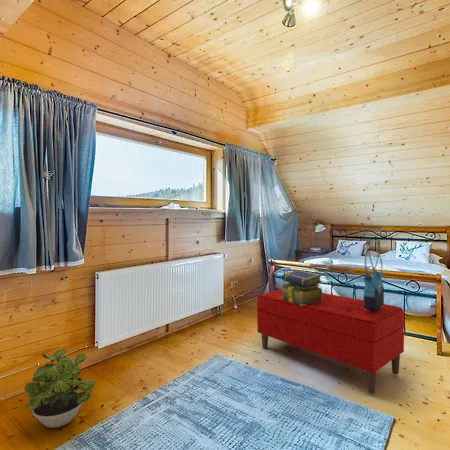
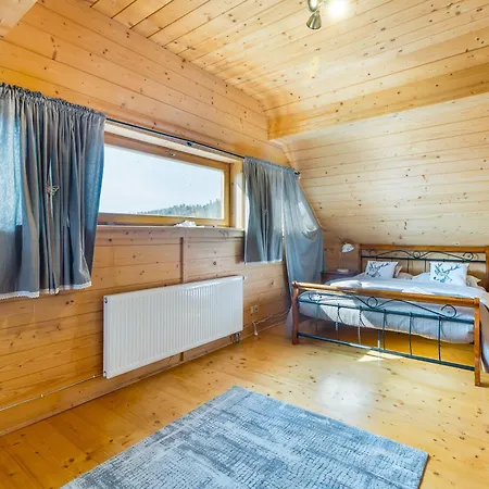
- stack of books [279,269,323,306]
- potted plant [24,348,96,429]
- bench [256,289,405,395]
- tote bag [362,238,385,311]
